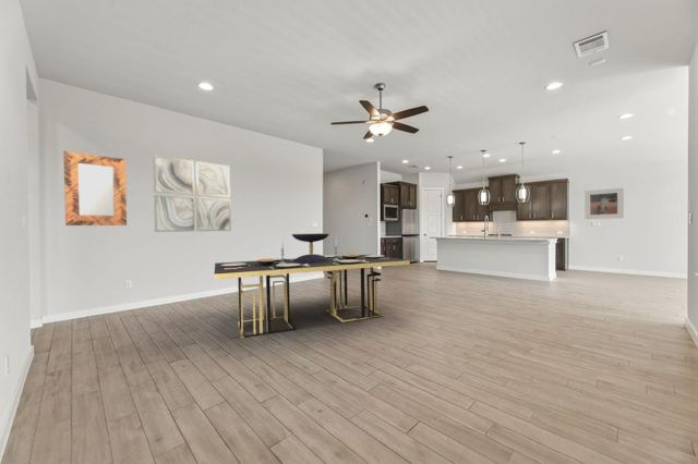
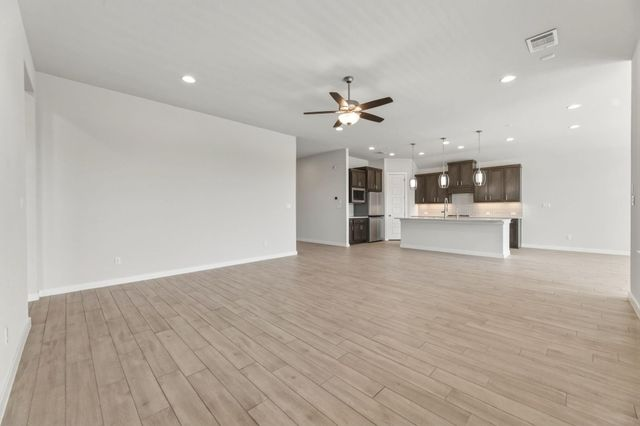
- dining table [214,232,410,339]
- wall art [152,155,232,233]
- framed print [583,187,625,220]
- home mirror [63,150,128,227]
